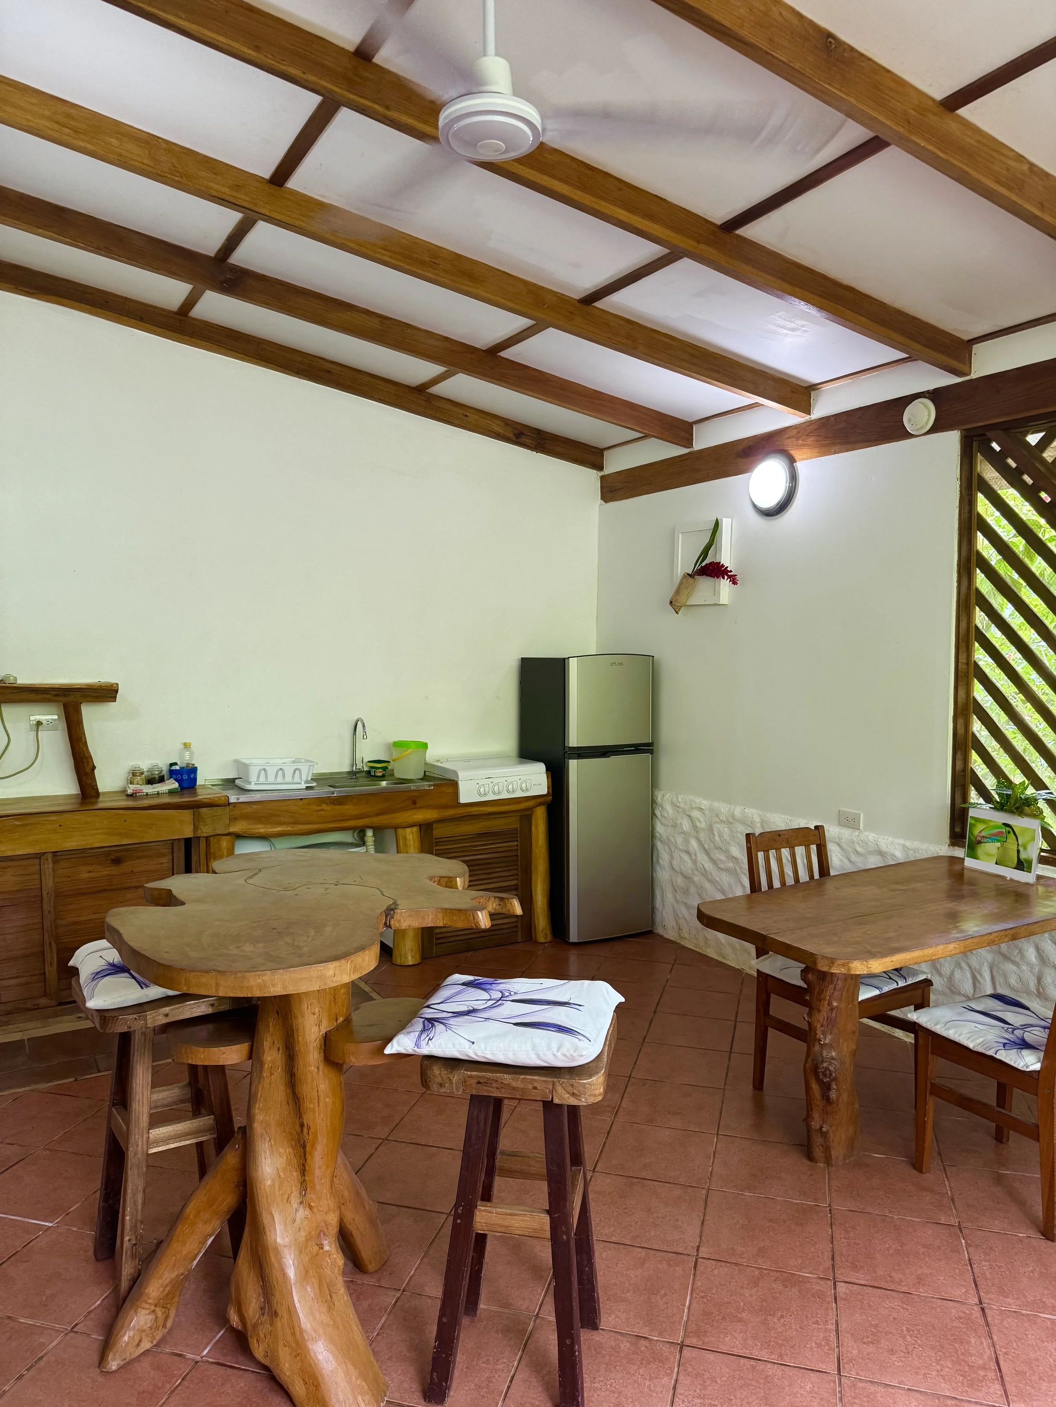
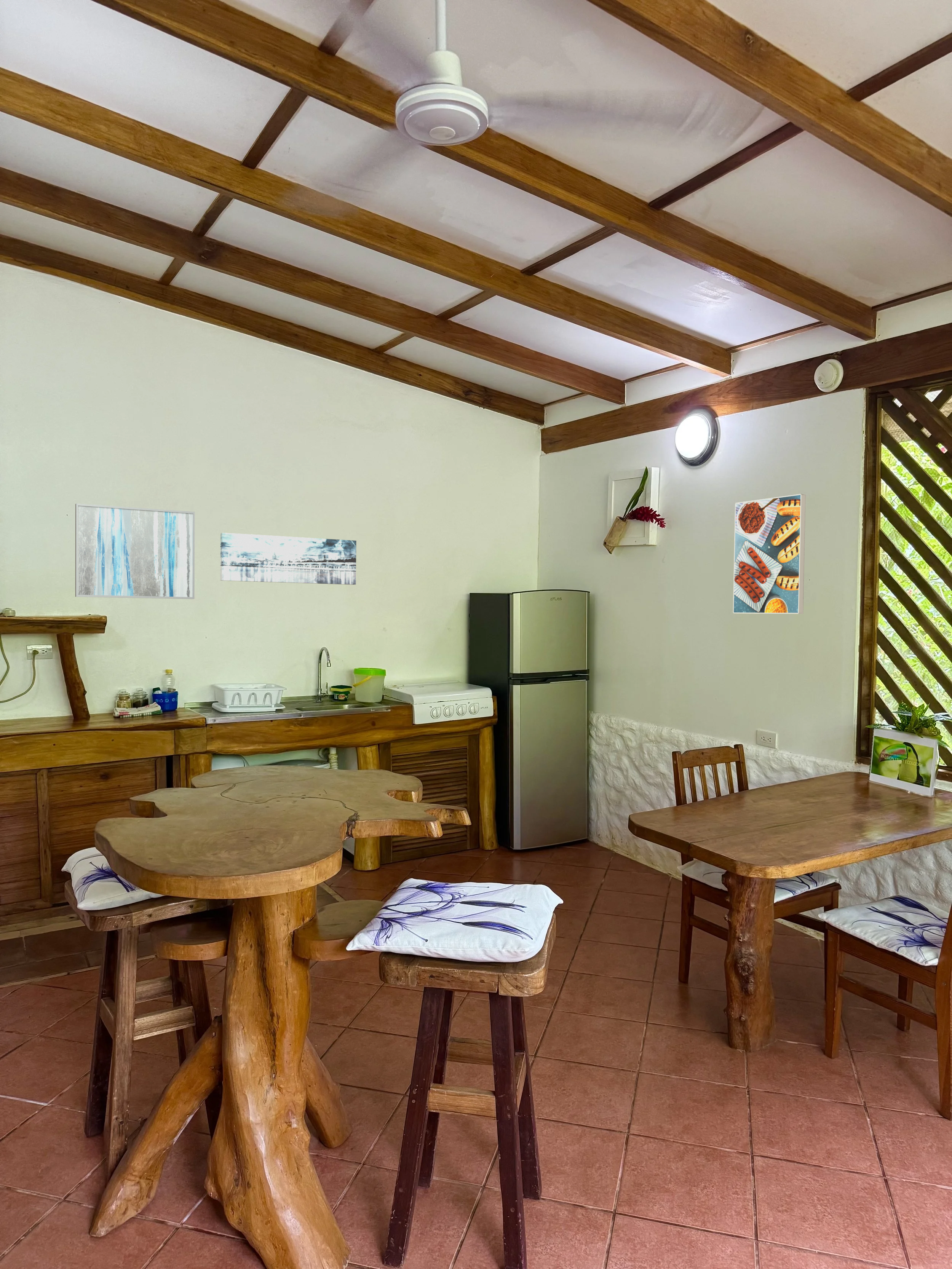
+ wall art [75,503,195,599]
+ wall art [220,532,357,585]
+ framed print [733,493,806,614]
